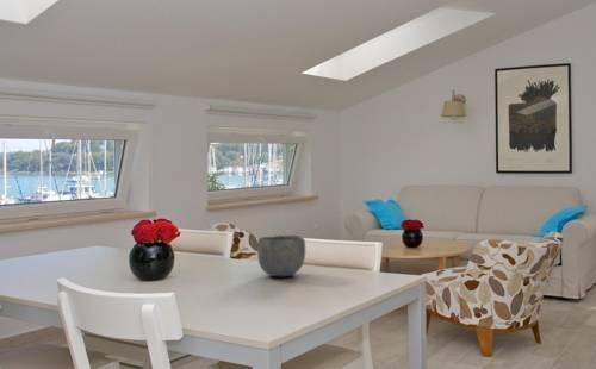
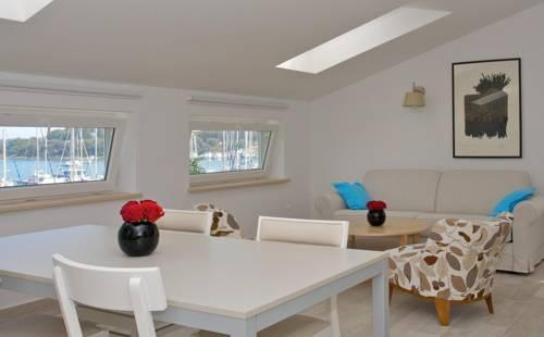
- bowl [256,234,306,277]
